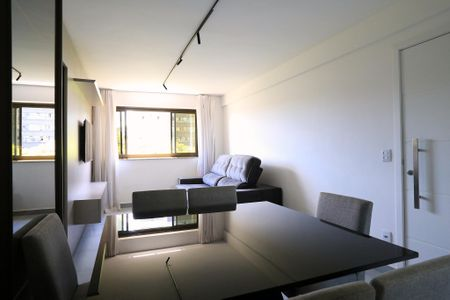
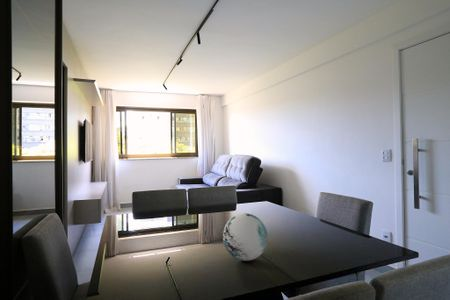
+ decorative orb [222,212,269,262]
